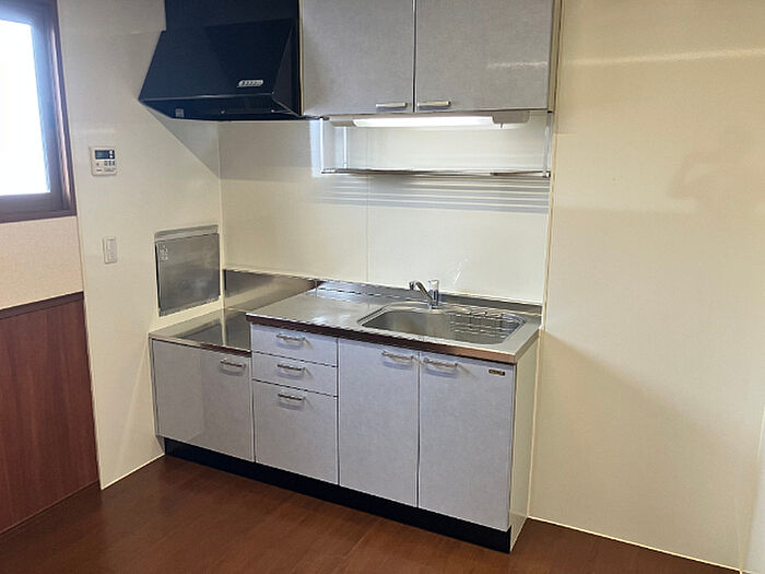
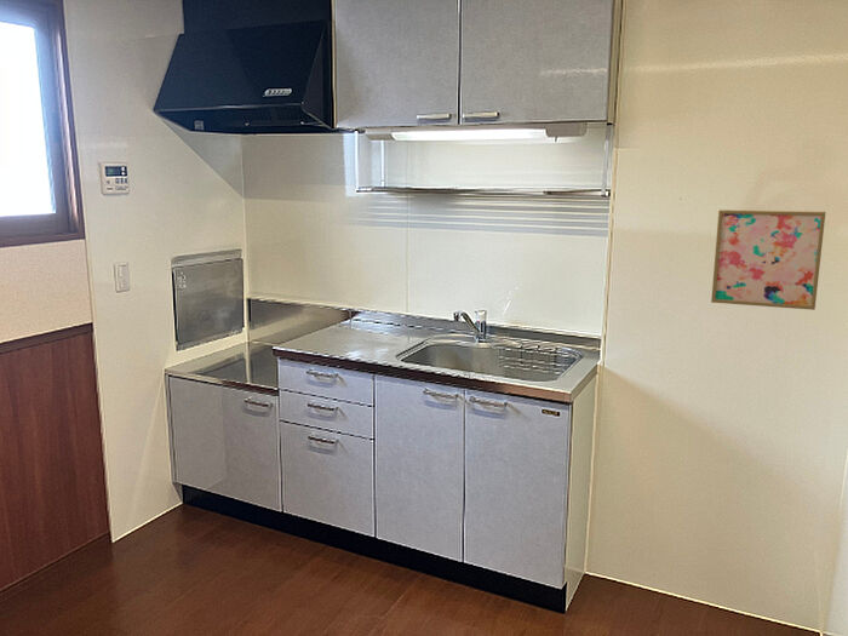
+ wall art [710,208,826,311]
